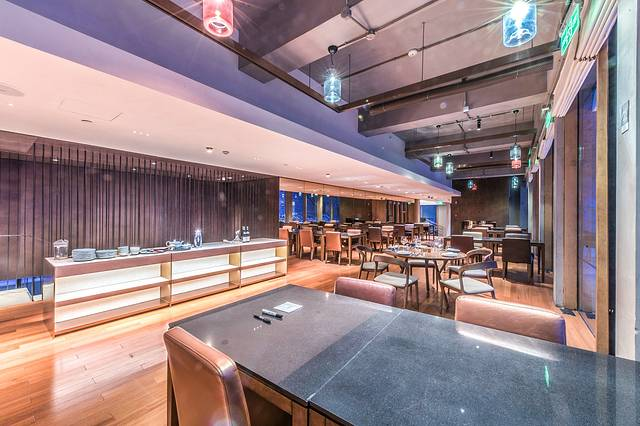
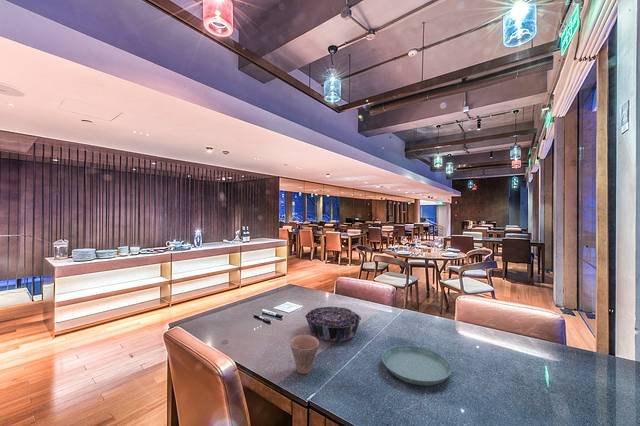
+ saucer [381,345,453,386]
+ cup [289,334,320,375]
+ decorative bowl [304,306,362,343]
